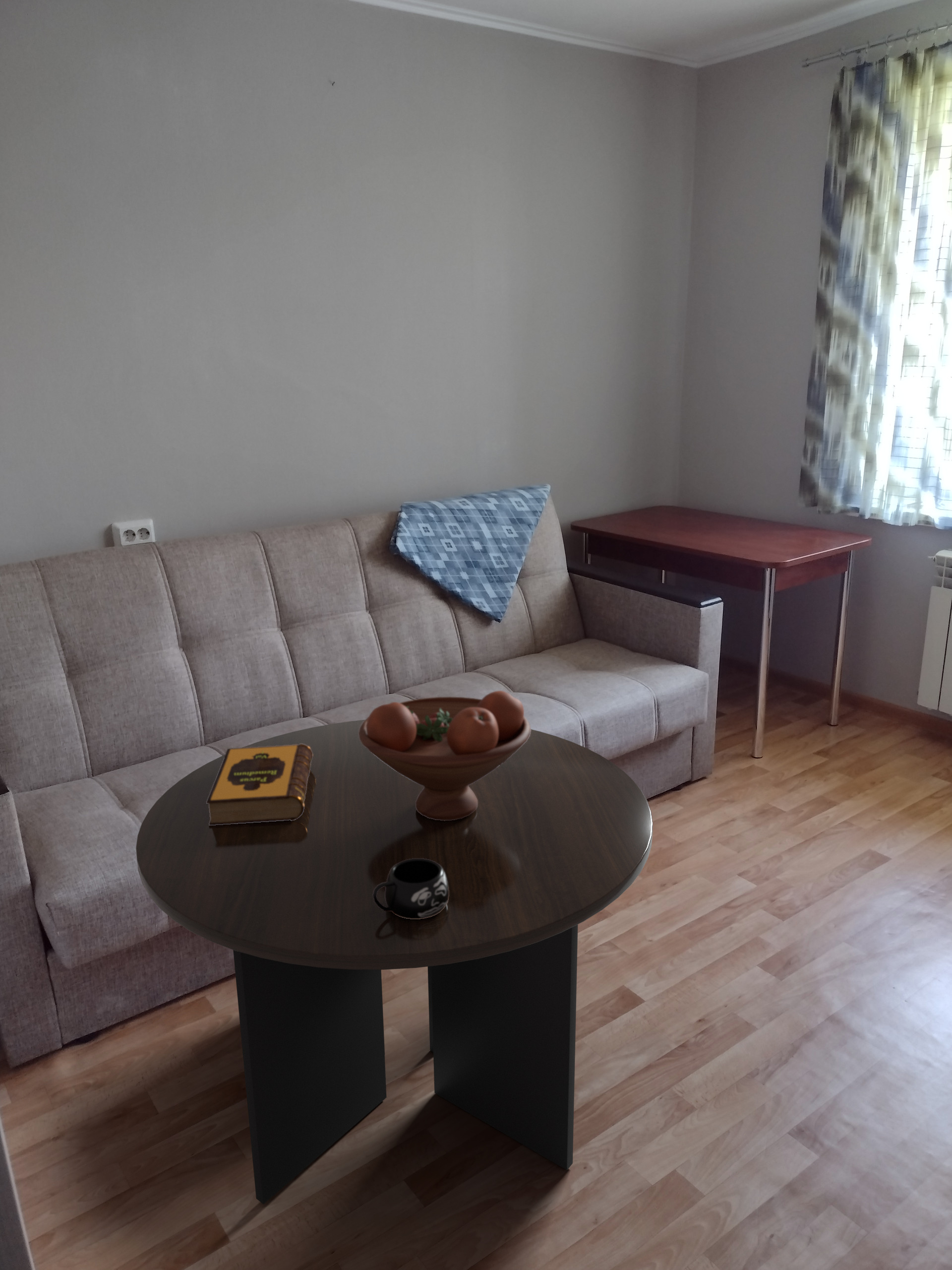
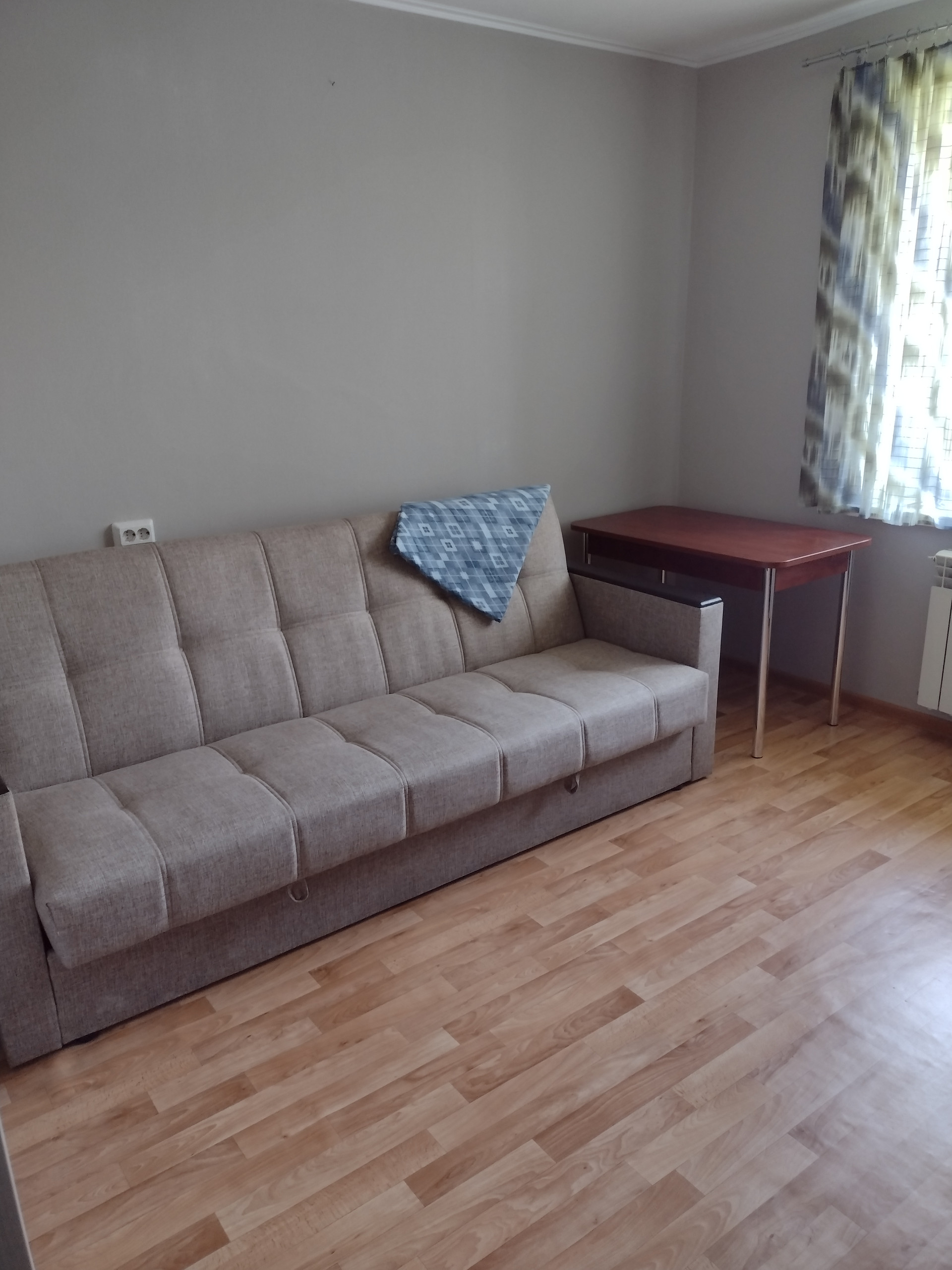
- mug [372,858,449,919]
- fruit bowl [358,690,532,821]
- hardback book [206,744,313,826]
- coffee table [135,719,654,1205]
